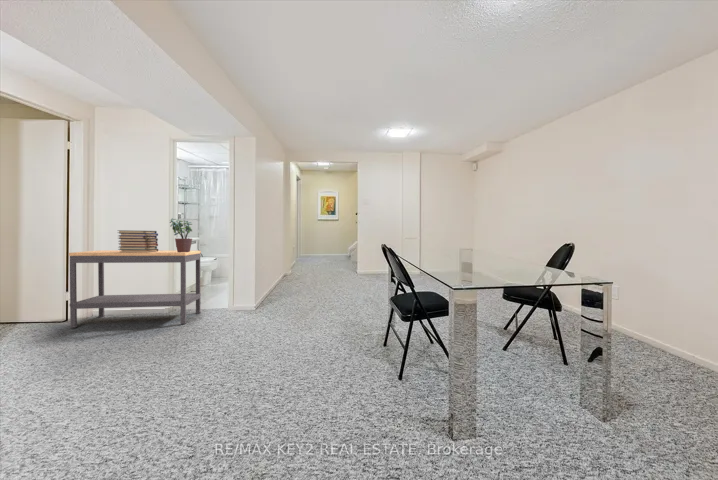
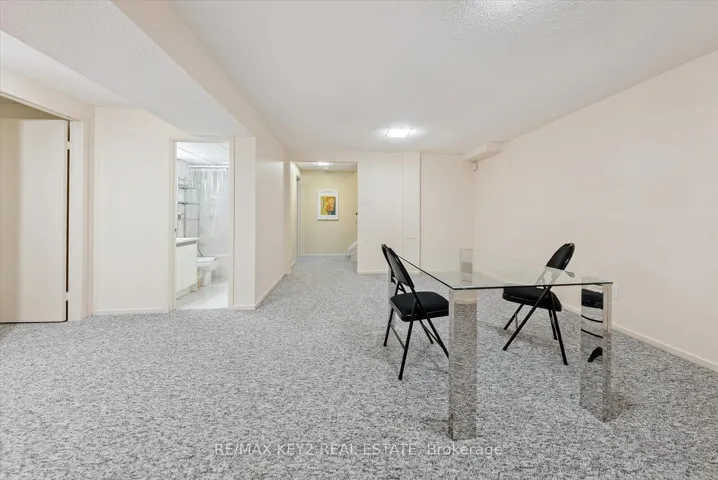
- book stack [116,229,159,252]
- console table [68,250,202,329]
- potted plant [169,217,193,252]
